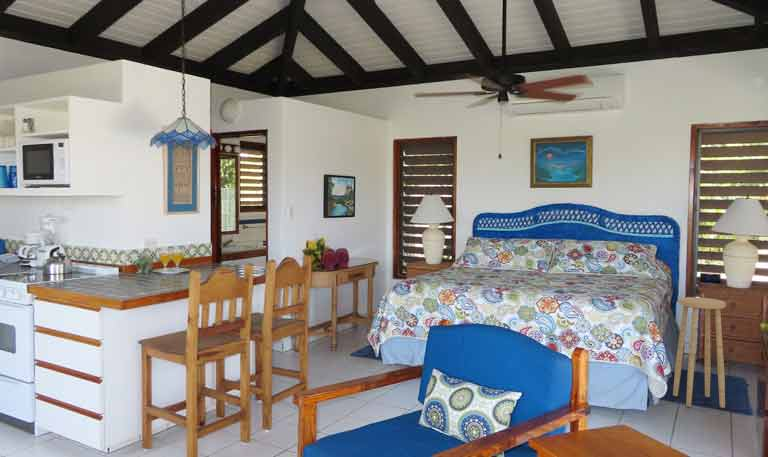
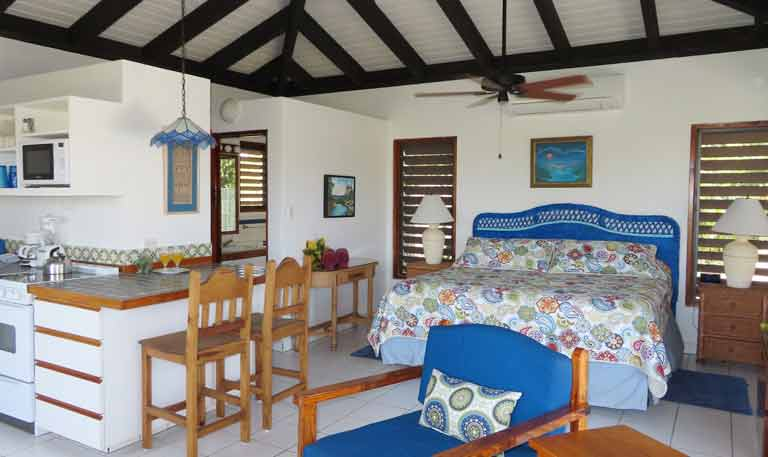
- stool [672,296,727,409]
